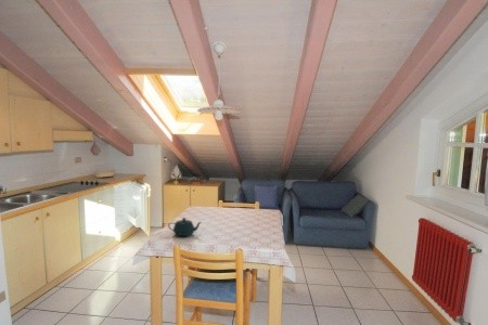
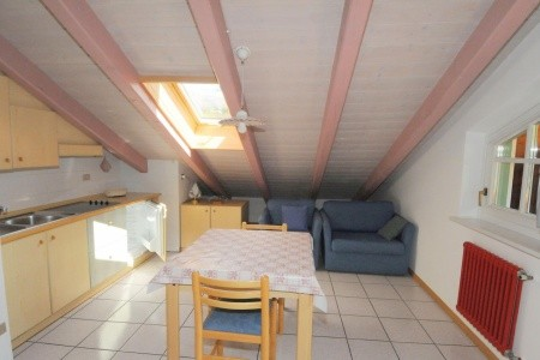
- teapot [167,217,203,237]
